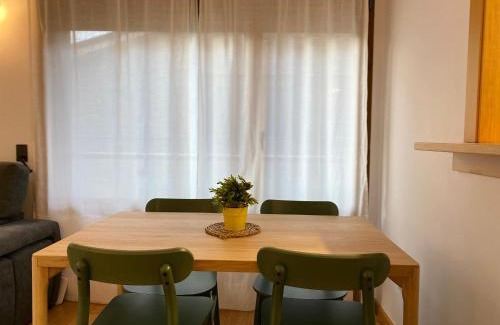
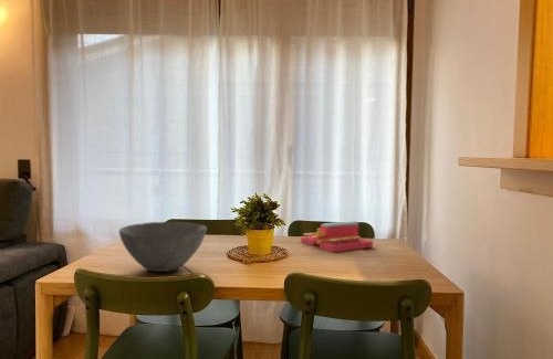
+ book [300,220,374,253]
+ bowl [118,221,208,273]
